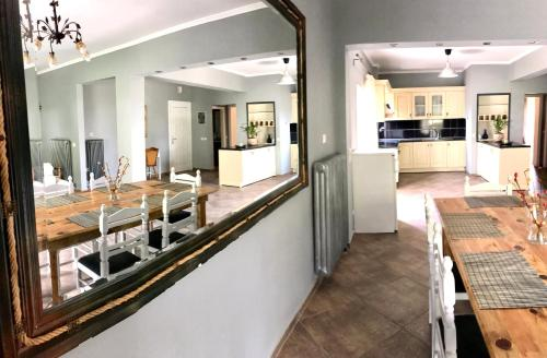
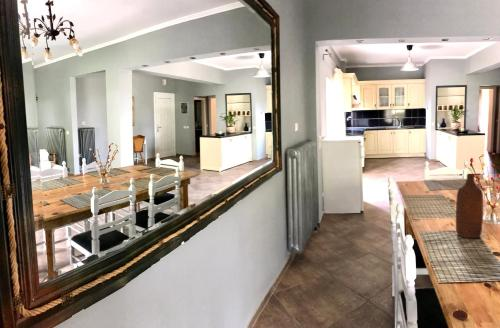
+ bottle [455,173,484,239]
